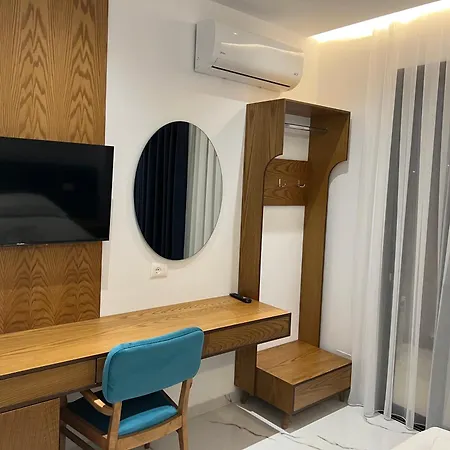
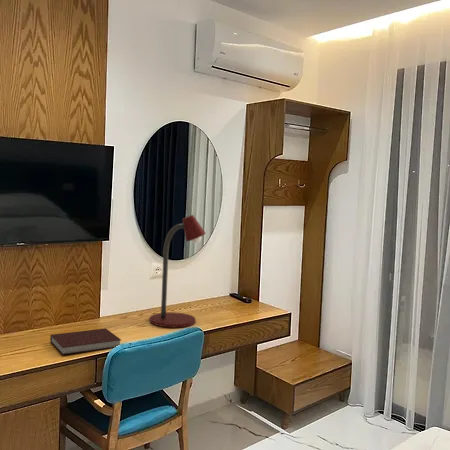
+ desk lamp [148,214,207,328]
+ notebook [49,327,122,356]
